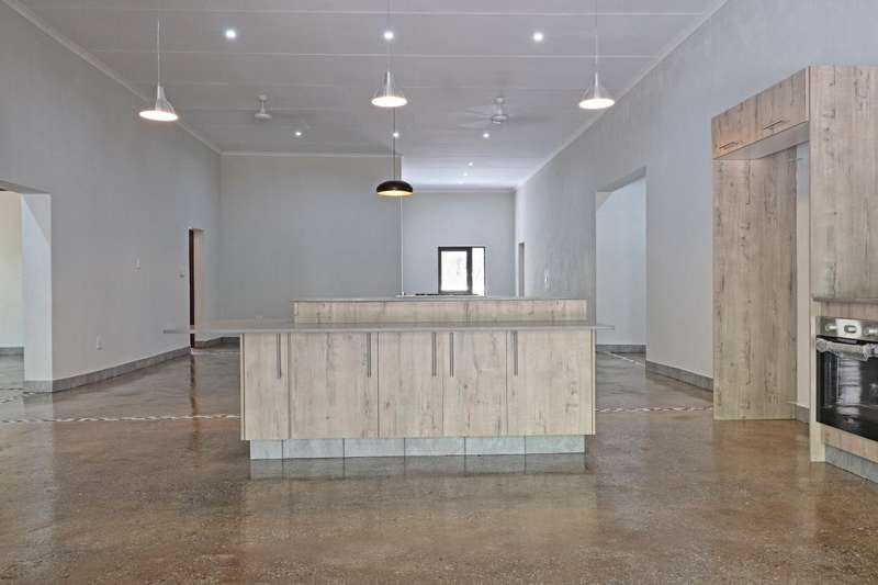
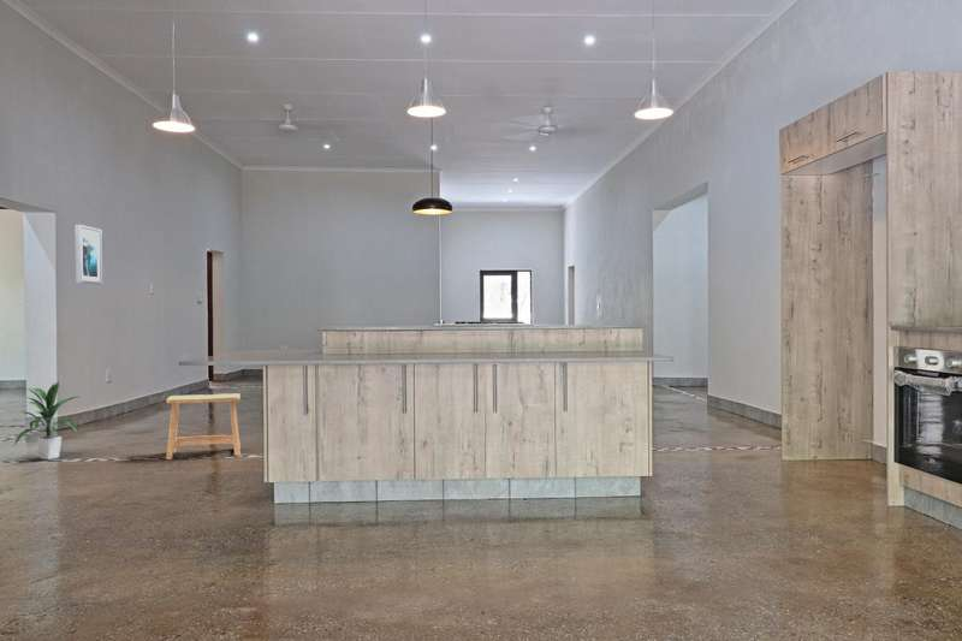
+ wall art [75,224,103,285]
+ indoor plant [13,380,85,461]
+ stool [165,392,242,461]
